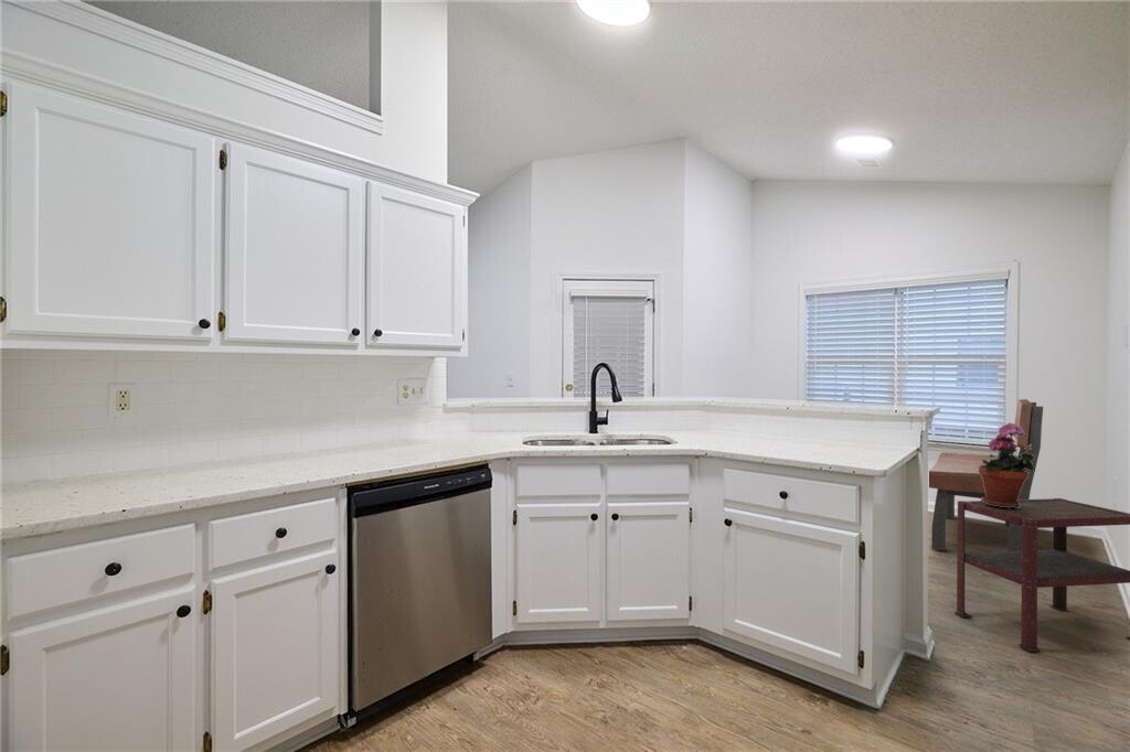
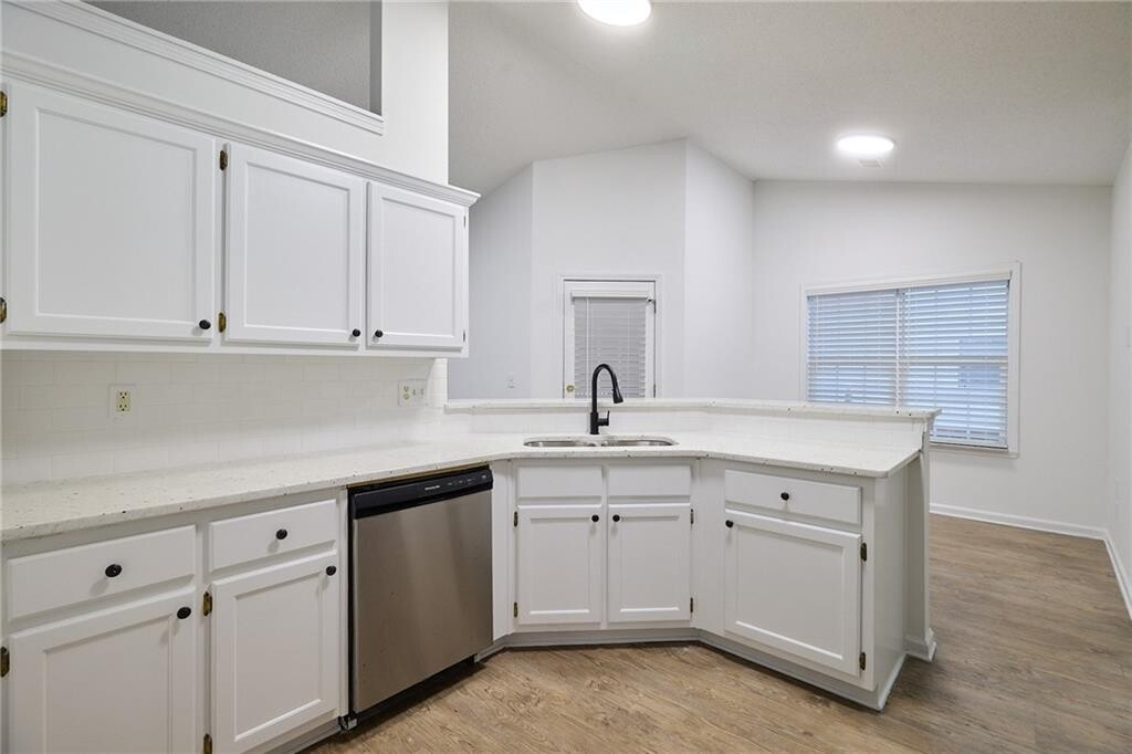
- potted plant [979,422,1035,508]
- bench [928,398,1044,551]
- side table [953,497,1130,653]
